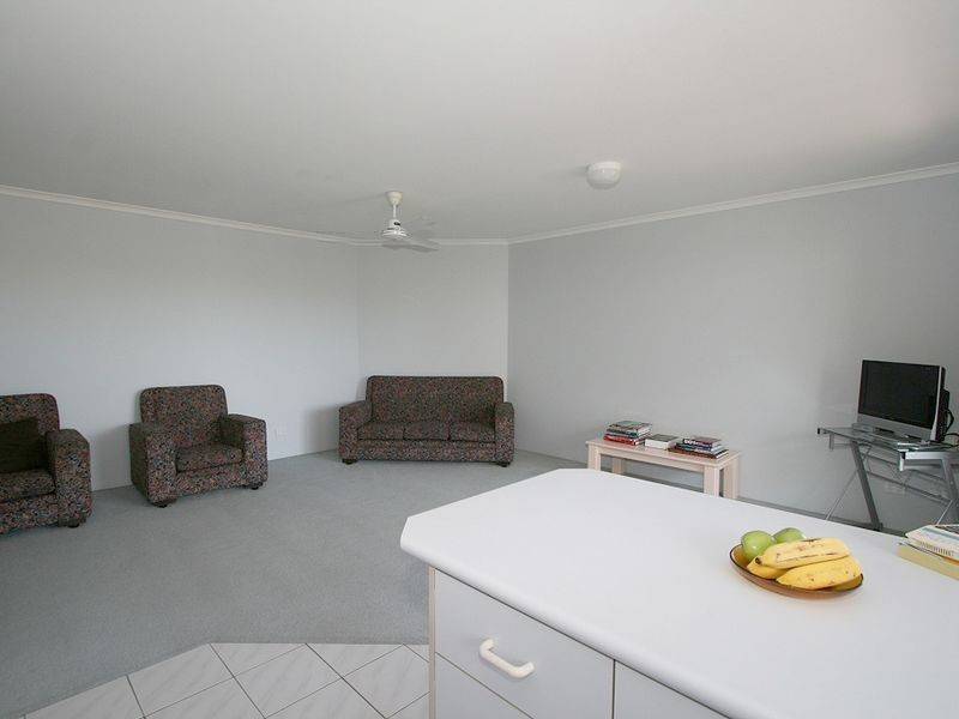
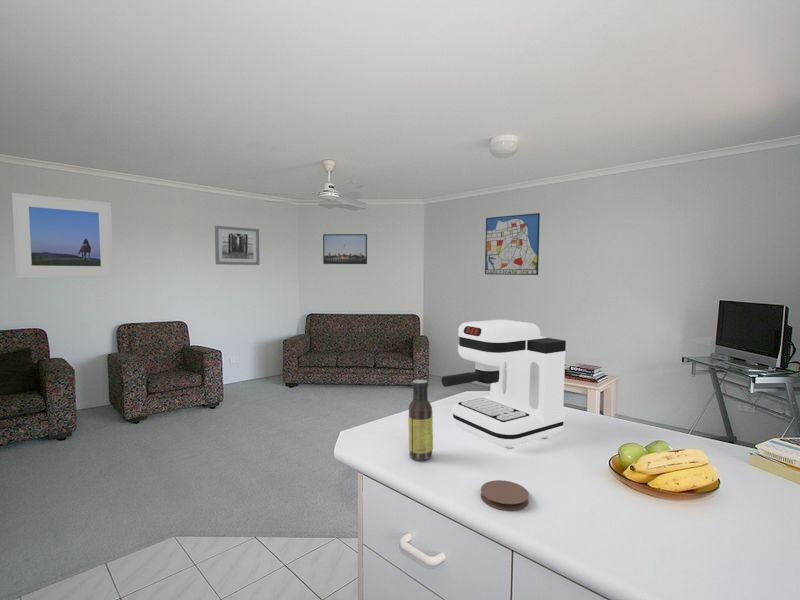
+ wall art [214,225,260,266]
+ coffee maker [440,319,567,450]
+ wall art [484,212,541,276]
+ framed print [11,192,115,279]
+ sauce bottle [408,379,434,461]
+ coaster [480,479,530,512]
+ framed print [322,233,368,265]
